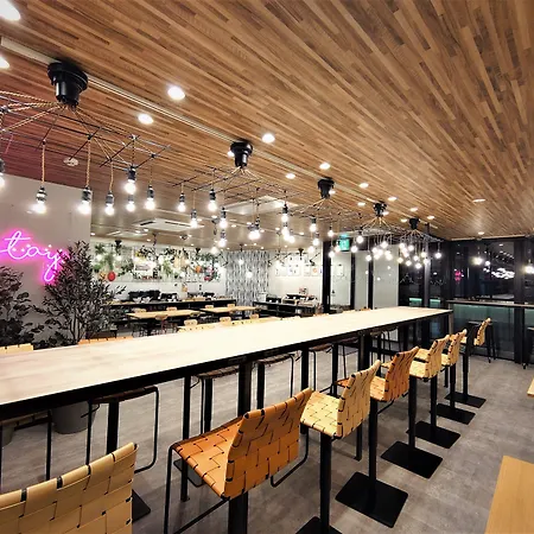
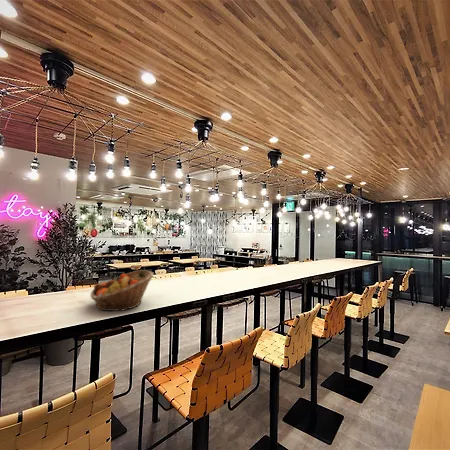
+ fruit basket [89,269,155,312]
